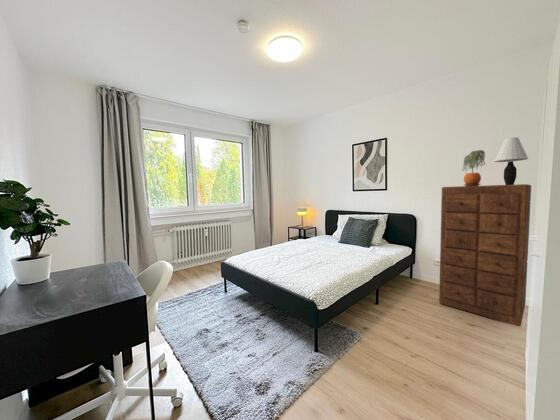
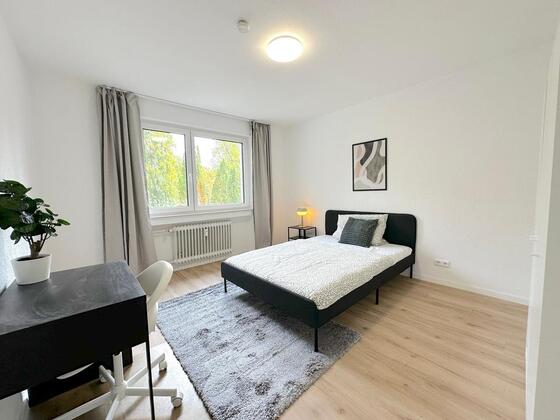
- table lamp [494,136,529,185]
- dresser [438,183,532,327]
- potted plant [461,149,487,186]
